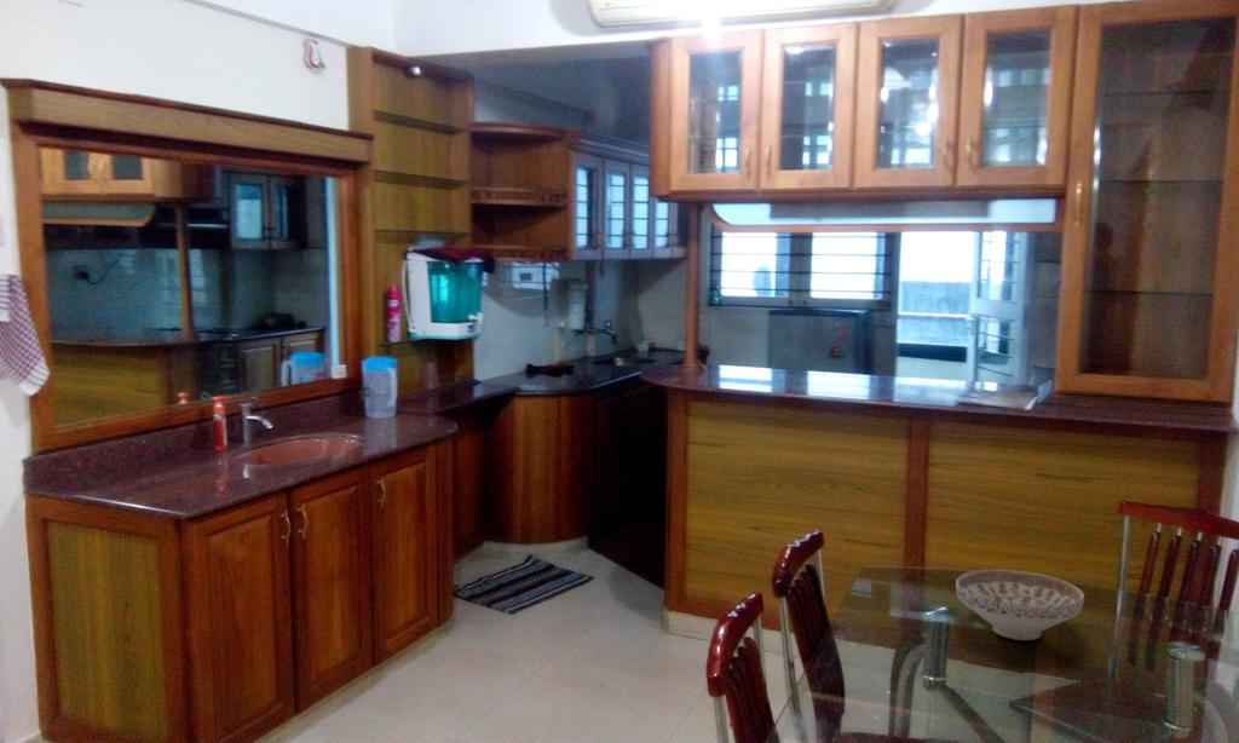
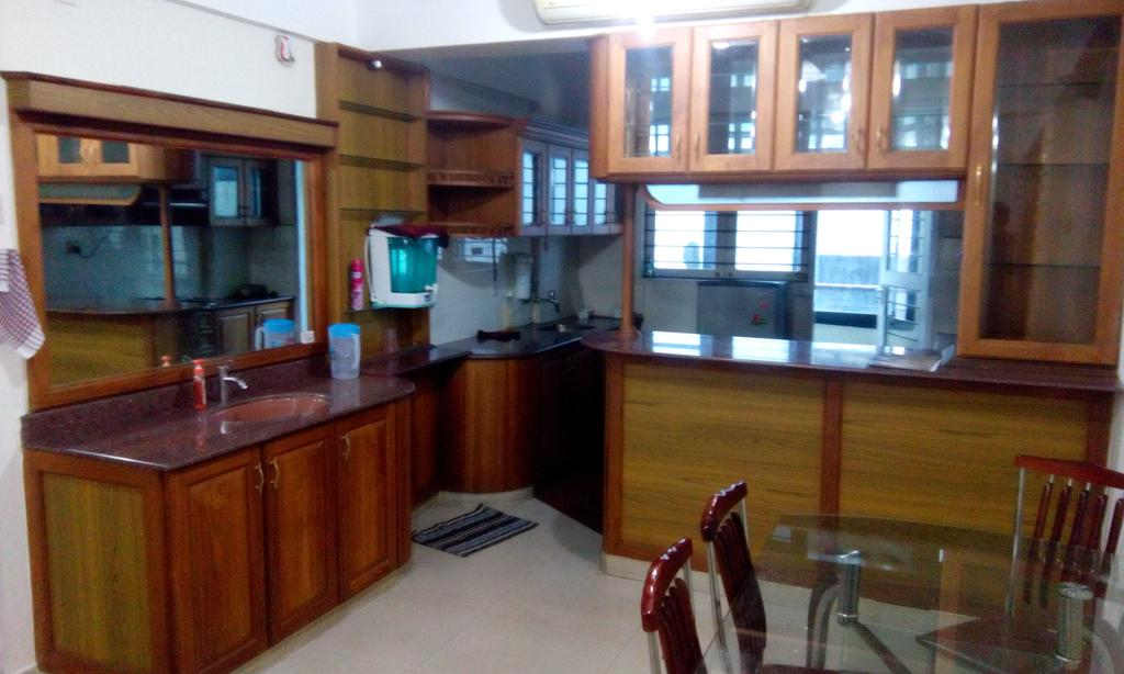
- decorative bowl [955,569,1085,641]
